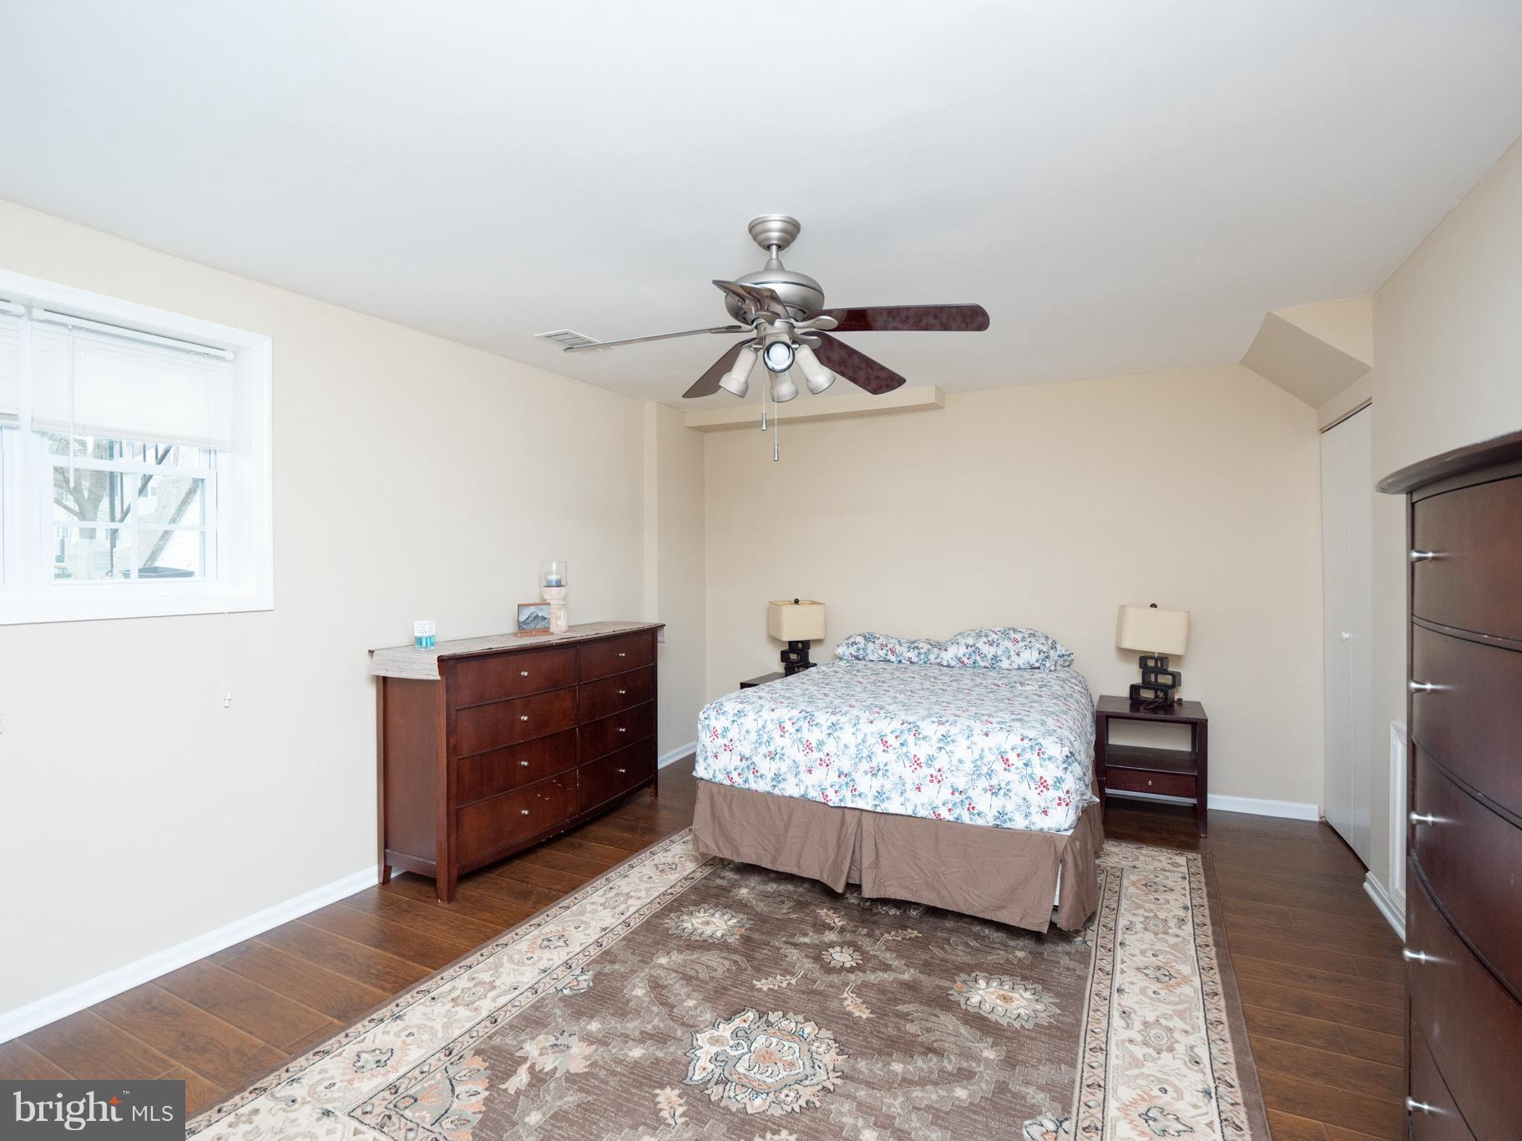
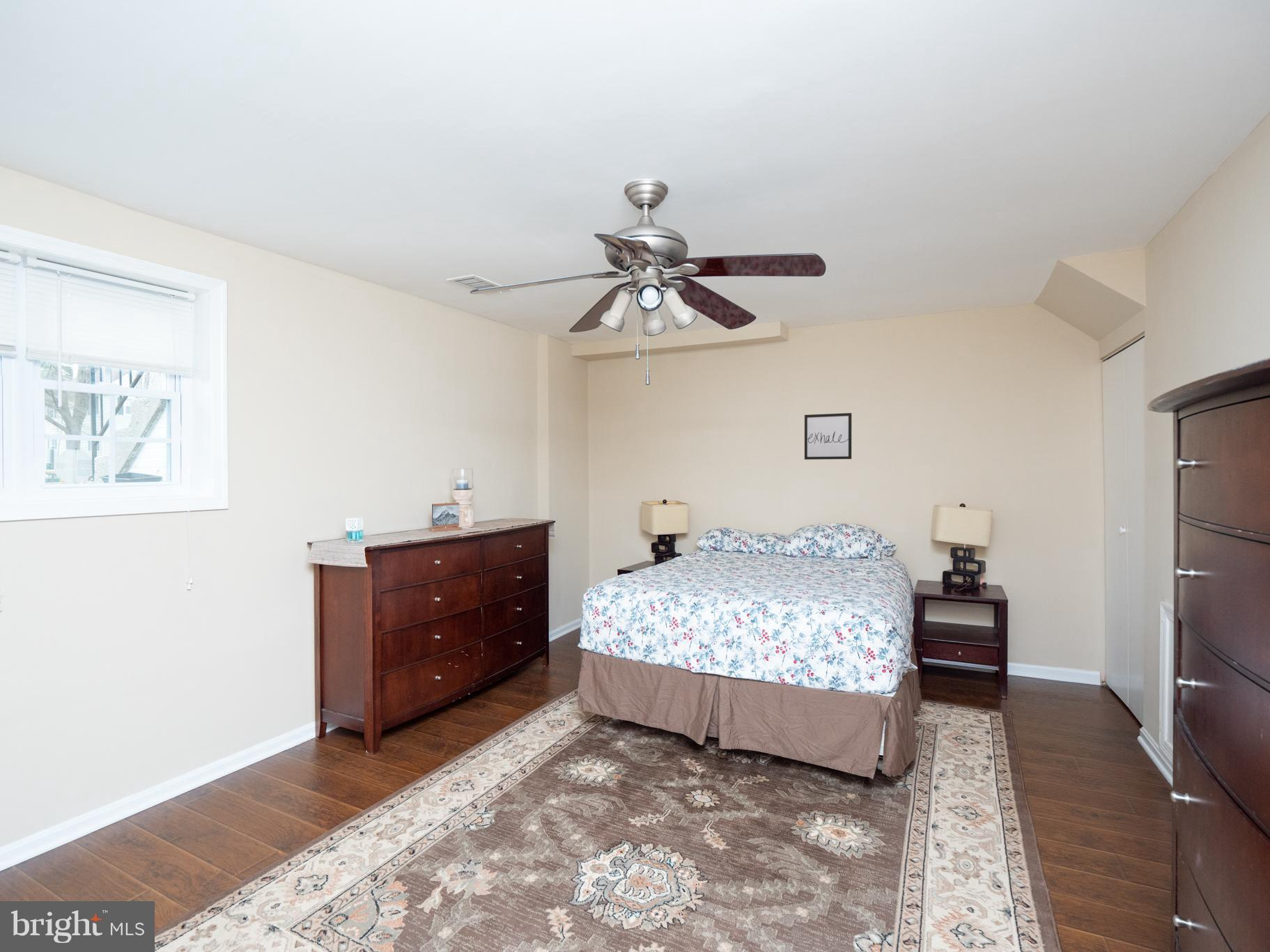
+ wall art [804,412,852,460]
